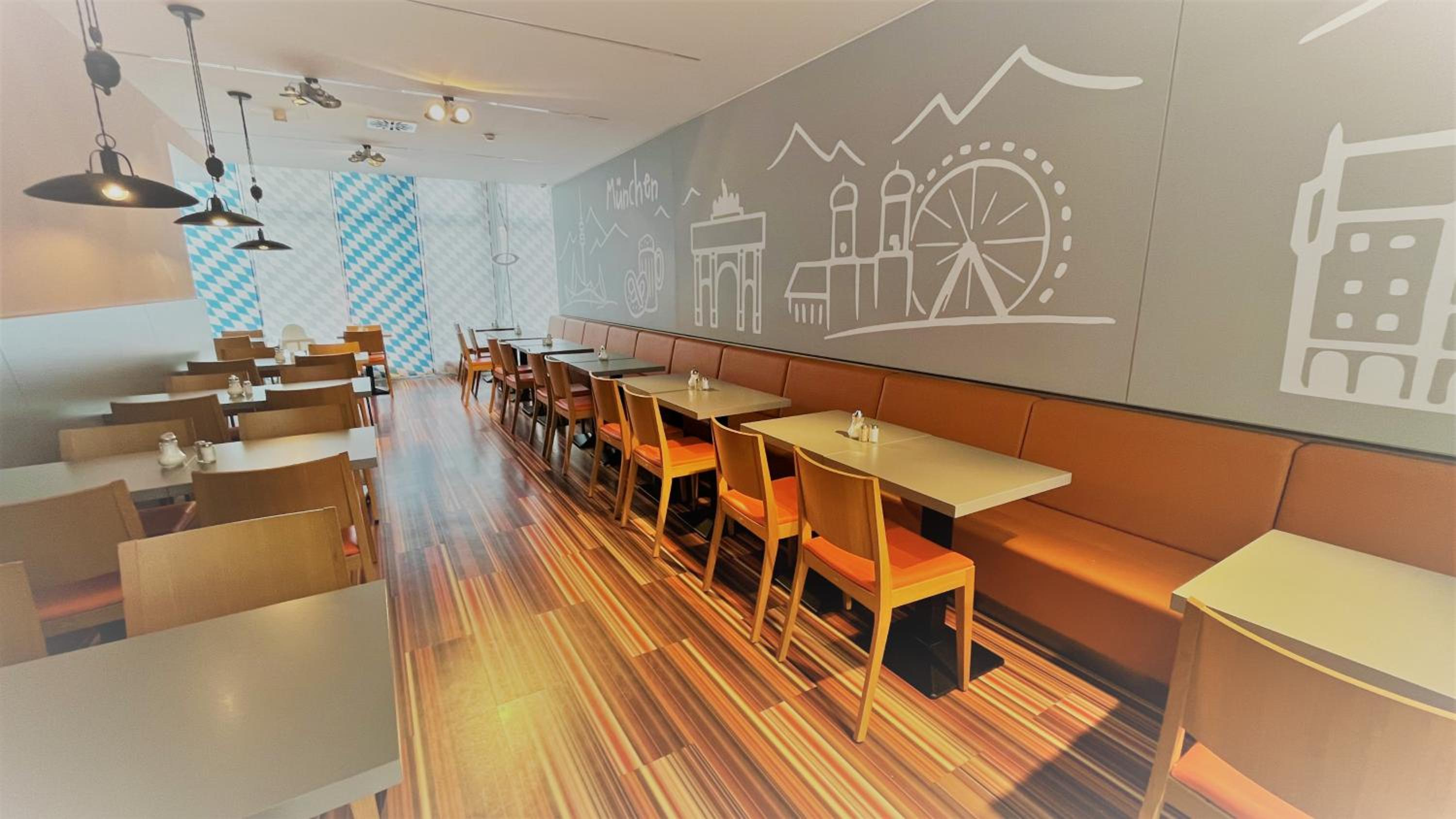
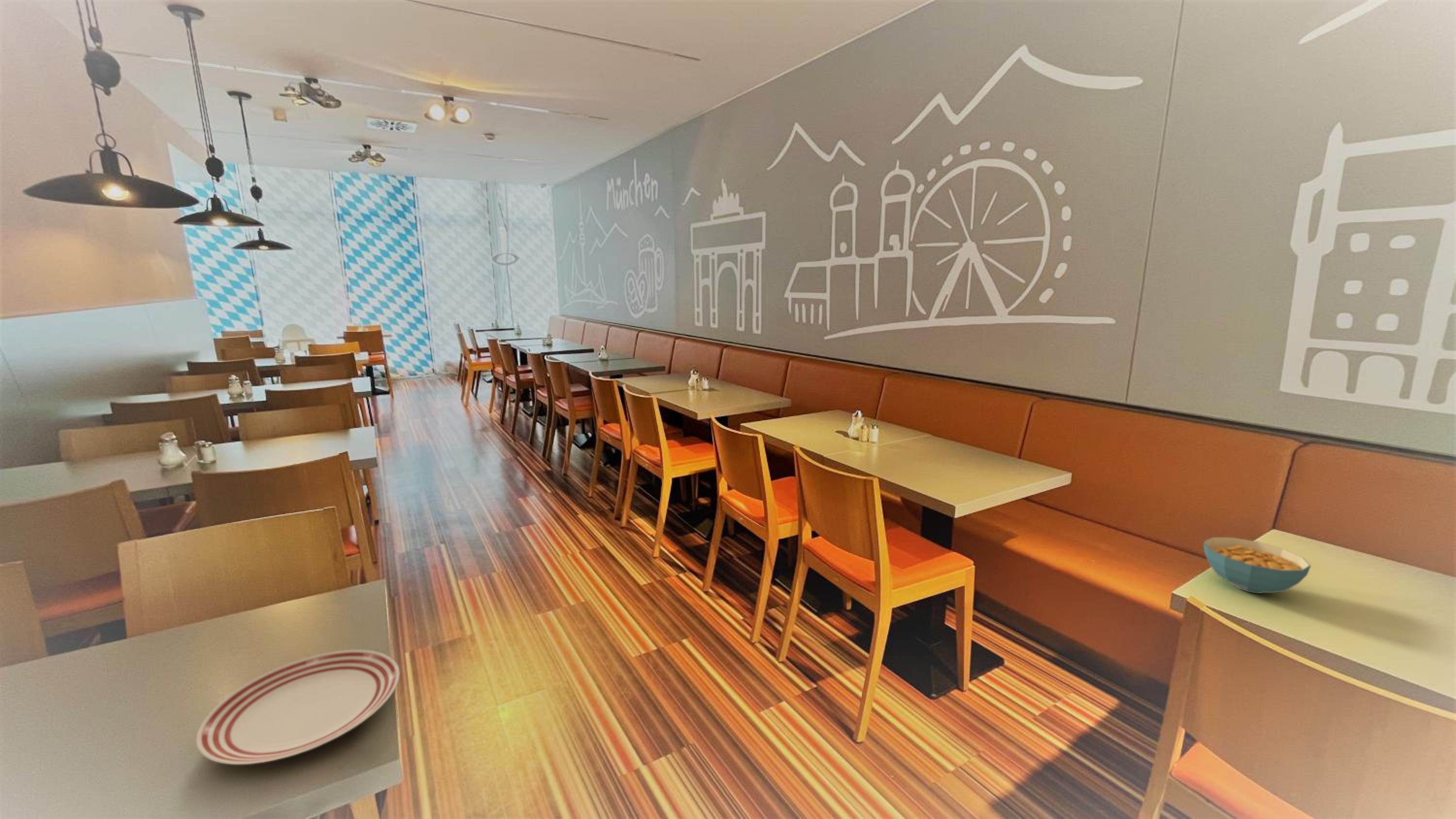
+ cereal bowl [1203,537,1311,594]
+ dinner plate [196,649,400,765]
